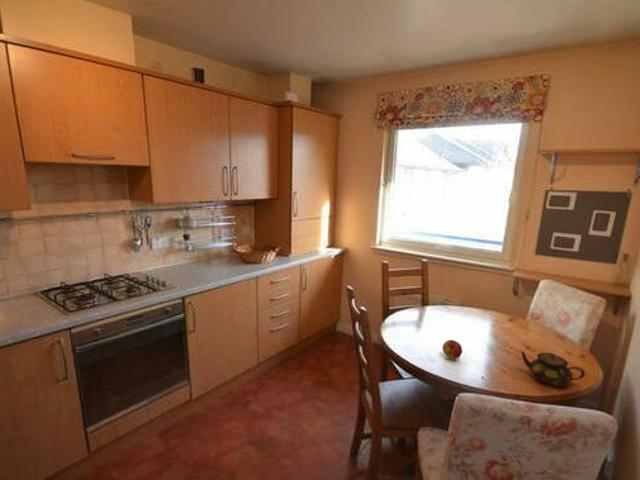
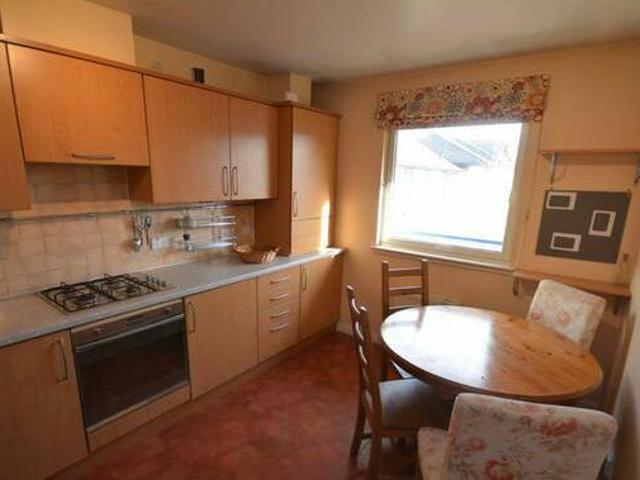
- teapot [519,350,586,387]
- apple [442,339,463,360]
